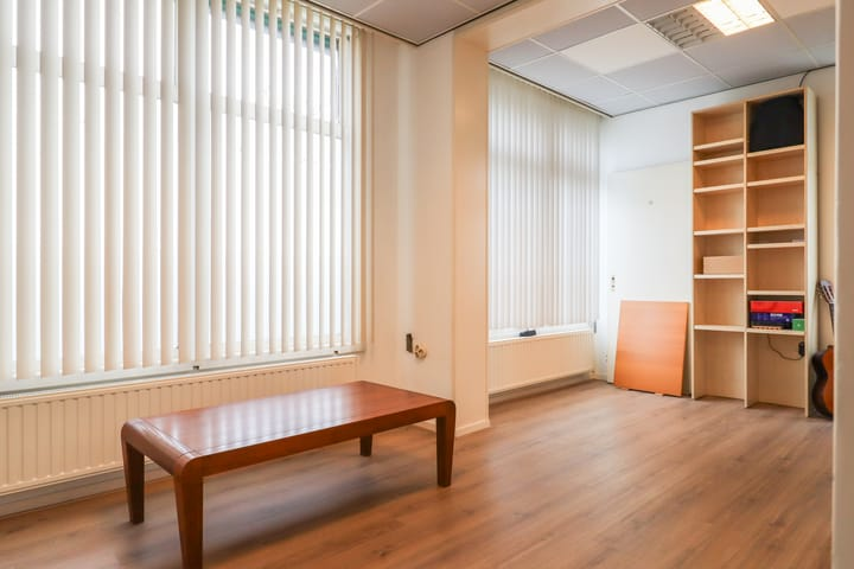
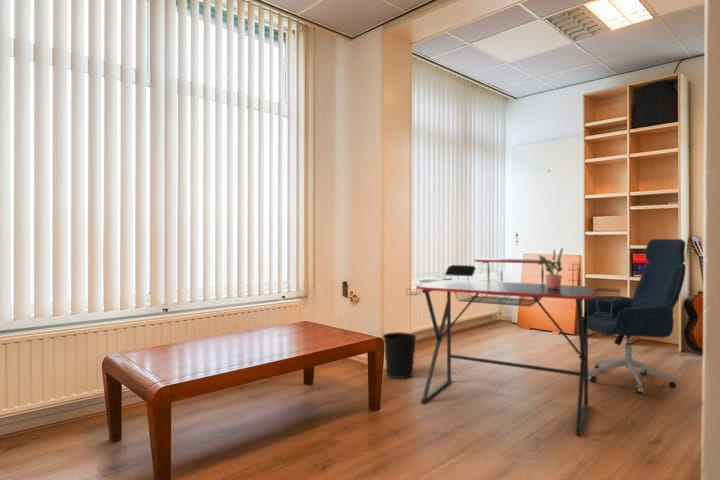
+ desk [405,258,621,437]
+ office chair [582,238,687,394]
+ potted plant [538,247,564,289]
+ wastebasket [382,331,417,380]
